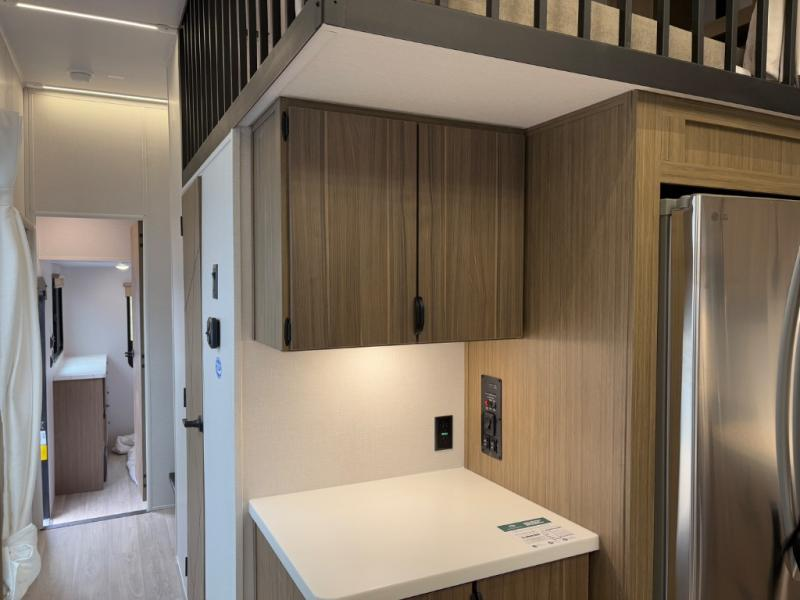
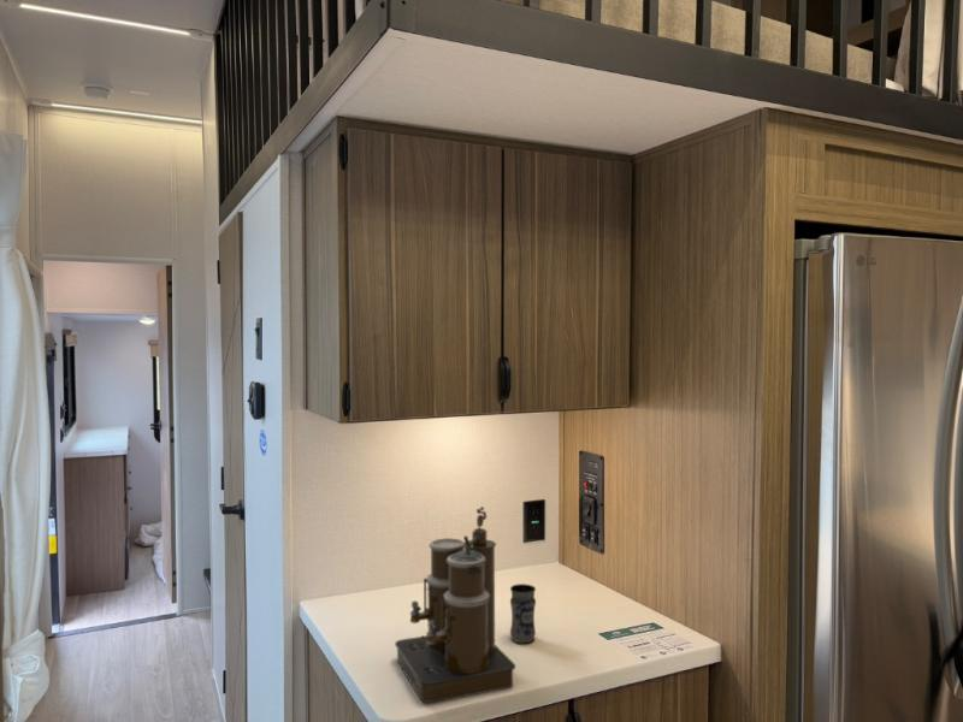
+ coffee maker [394,505,516,704]
+ jar [509,582,537,644]
